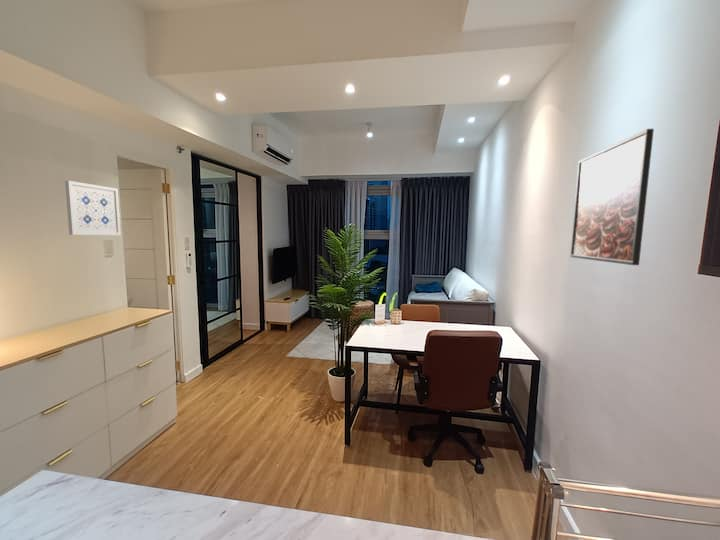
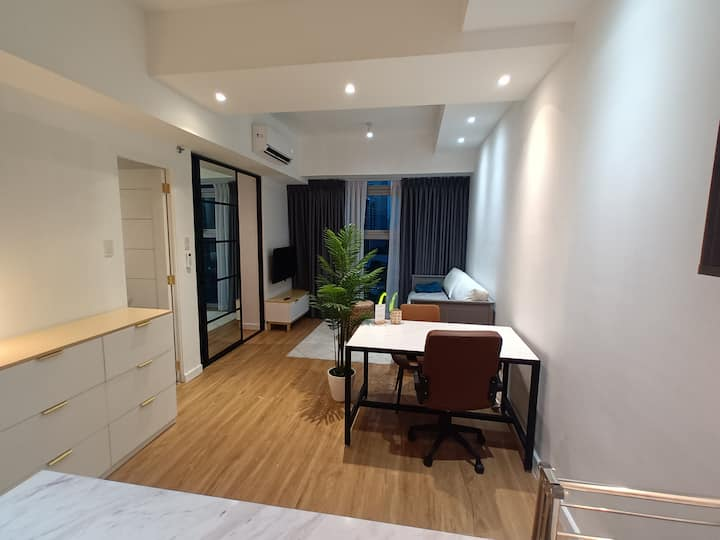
- wall art [64,180,122,236]
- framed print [570,128,655,266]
